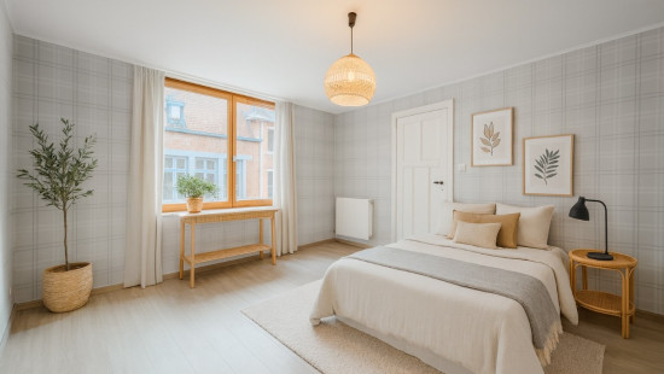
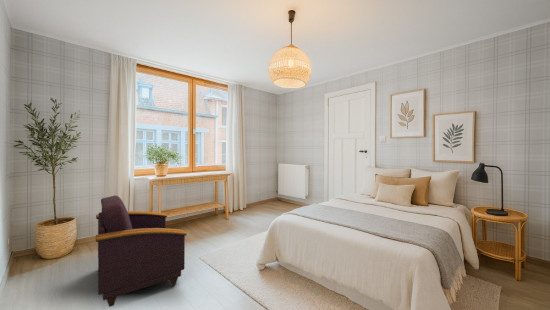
+ armchair [95,195,188,308]
